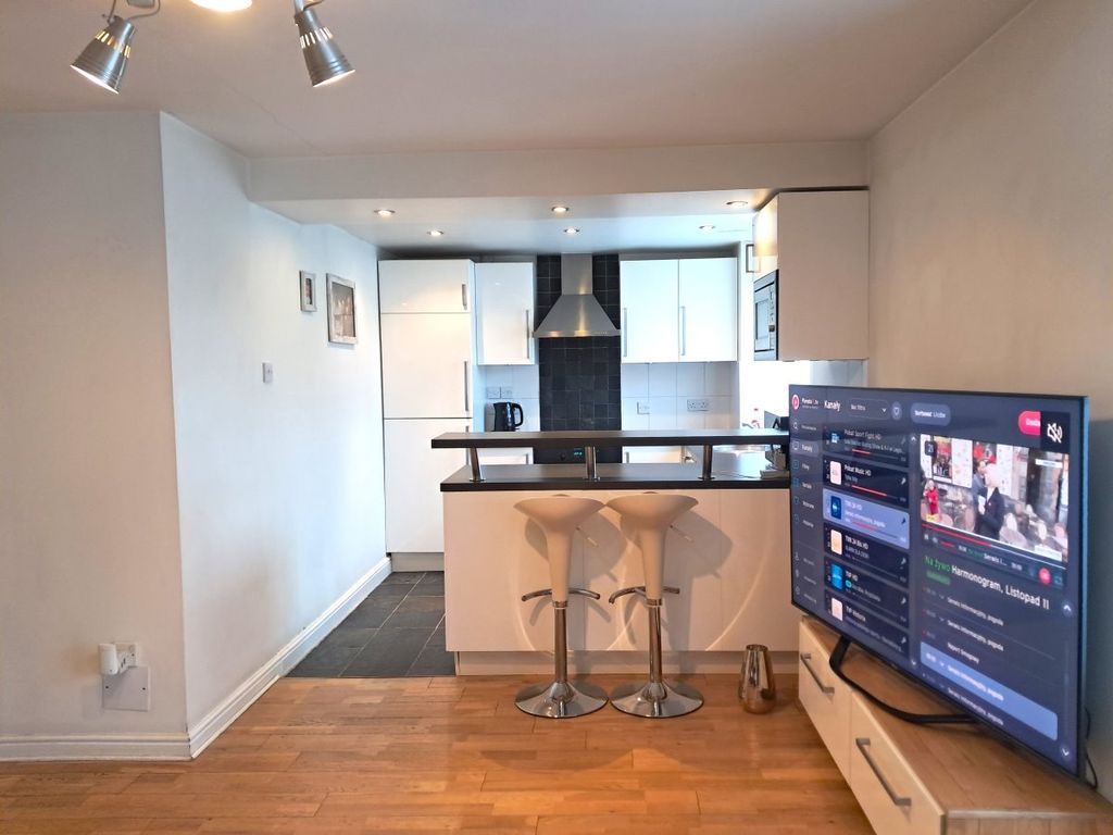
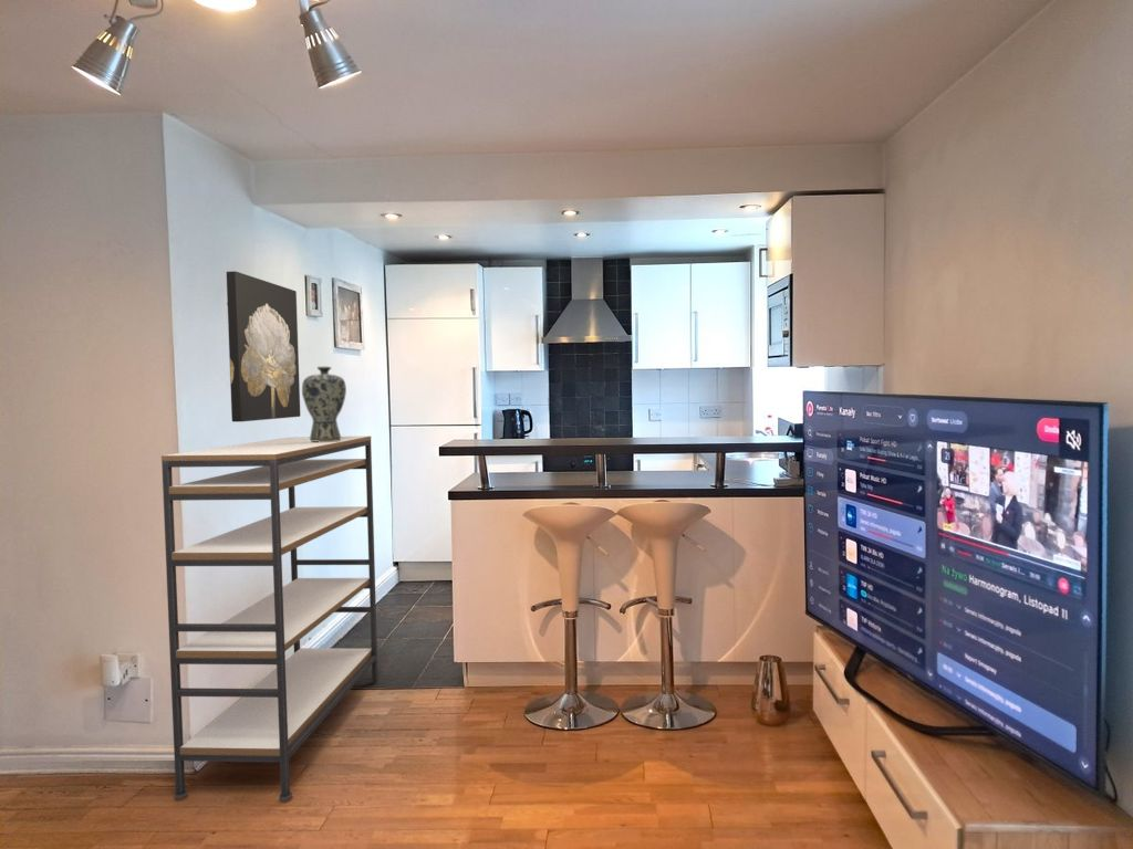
+ shelving unit [160,436,380,801]
+ wall art [226,270,301,423]
+ vase [301,366,347,442]
